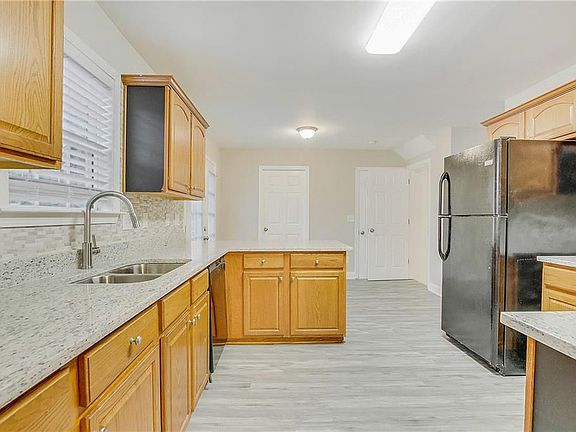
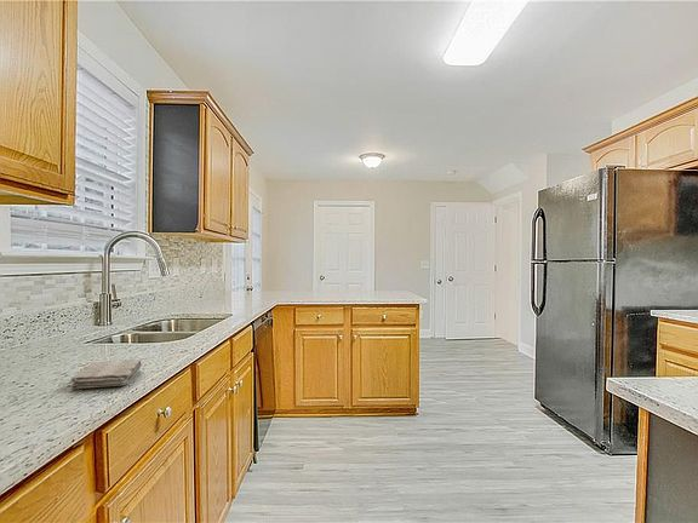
+ washcloth [70,358,142,390]
